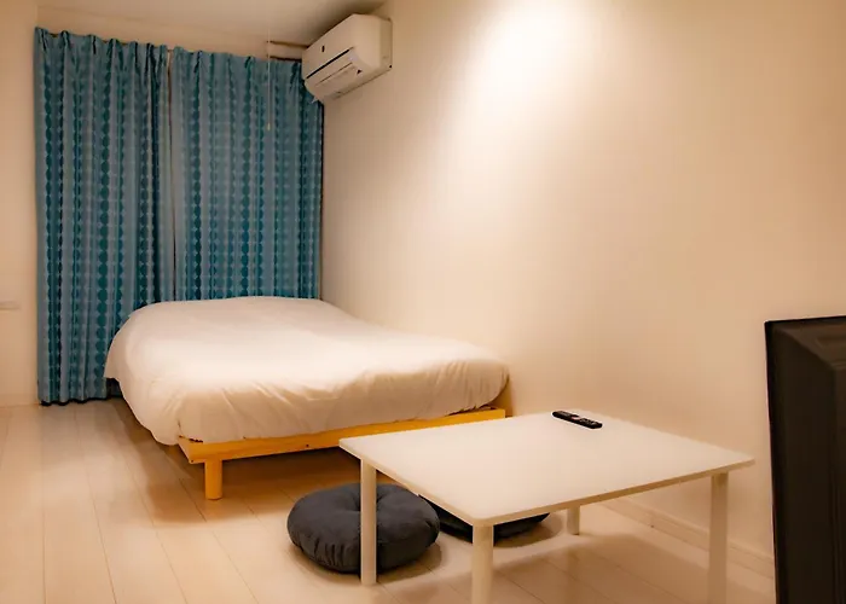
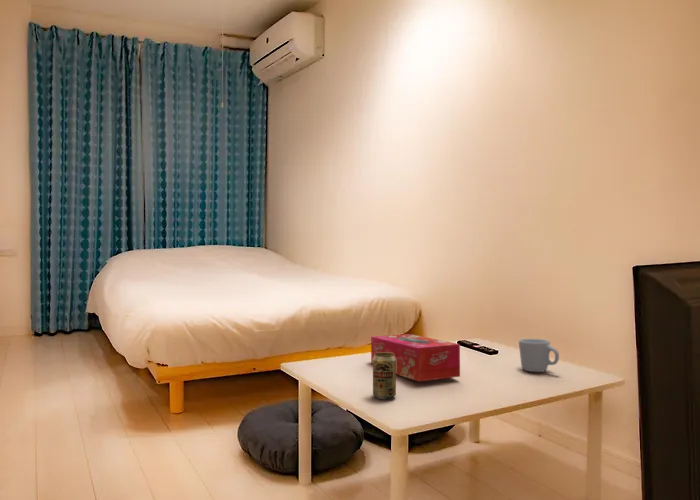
+ tissue box [370,333,461,383]
+ mug [518,338,560,373]
+ beverage can [372,353,397,400]
